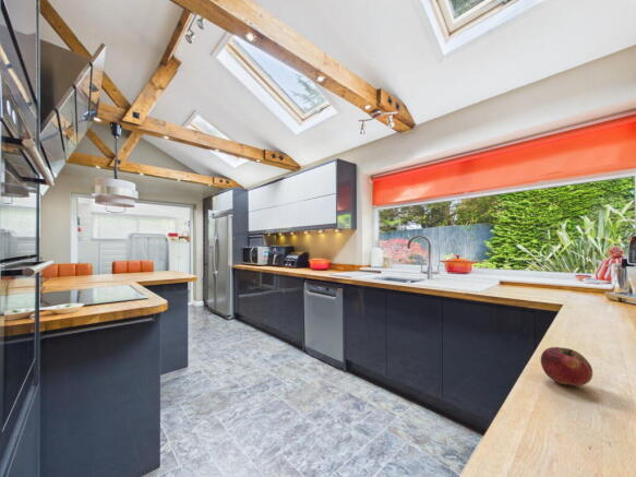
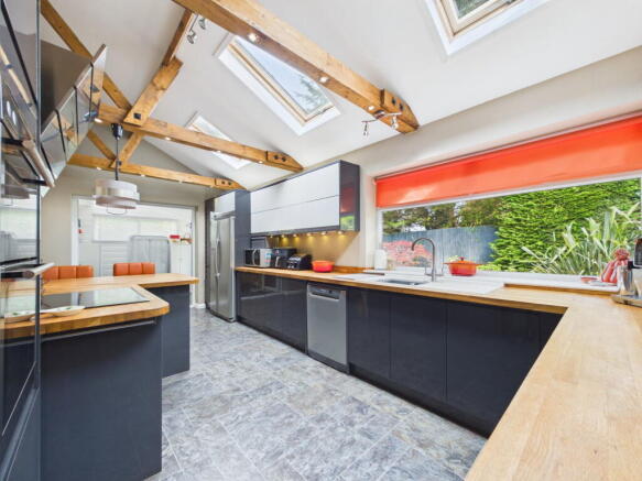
- fruit [540,346,593,386]
